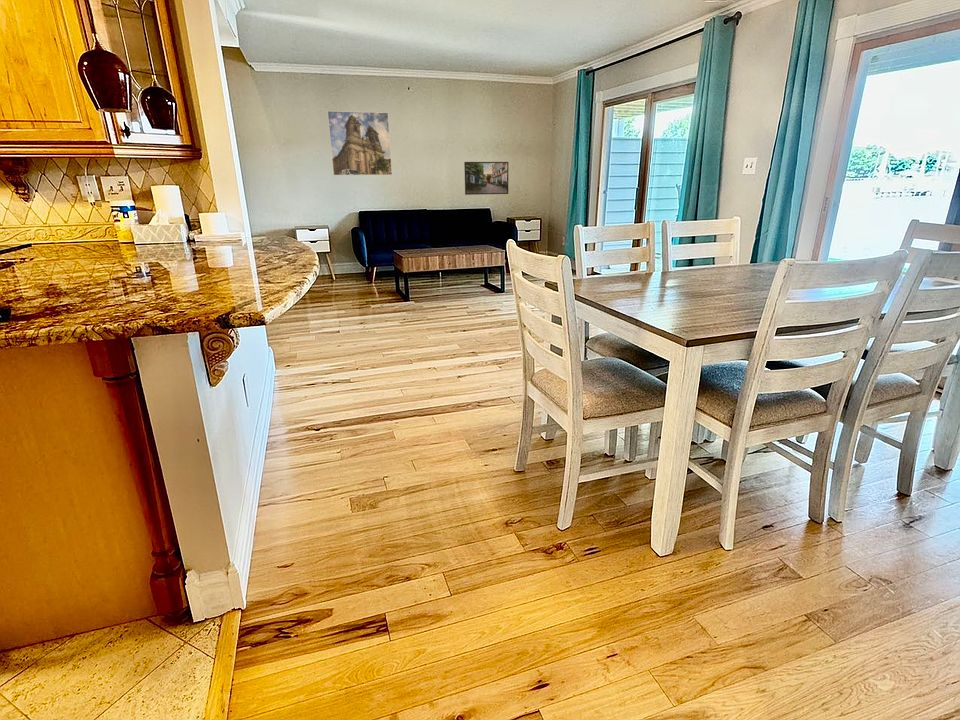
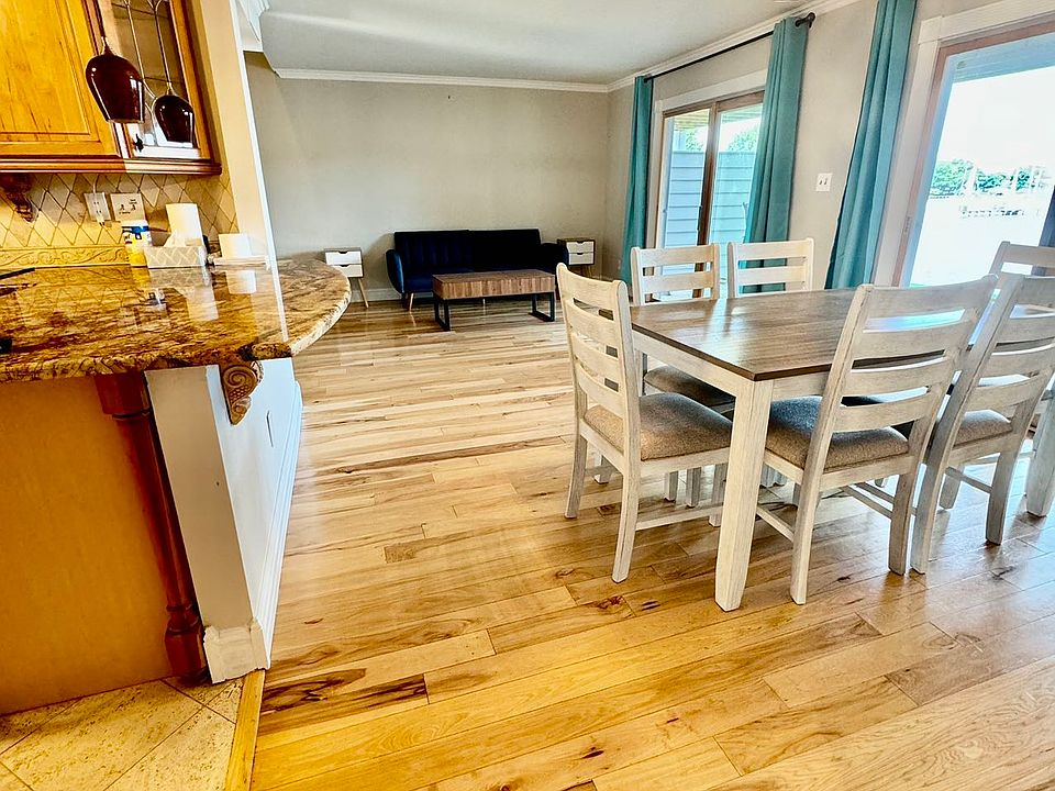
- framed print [326,110,393,176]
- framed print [463,161,509,196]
